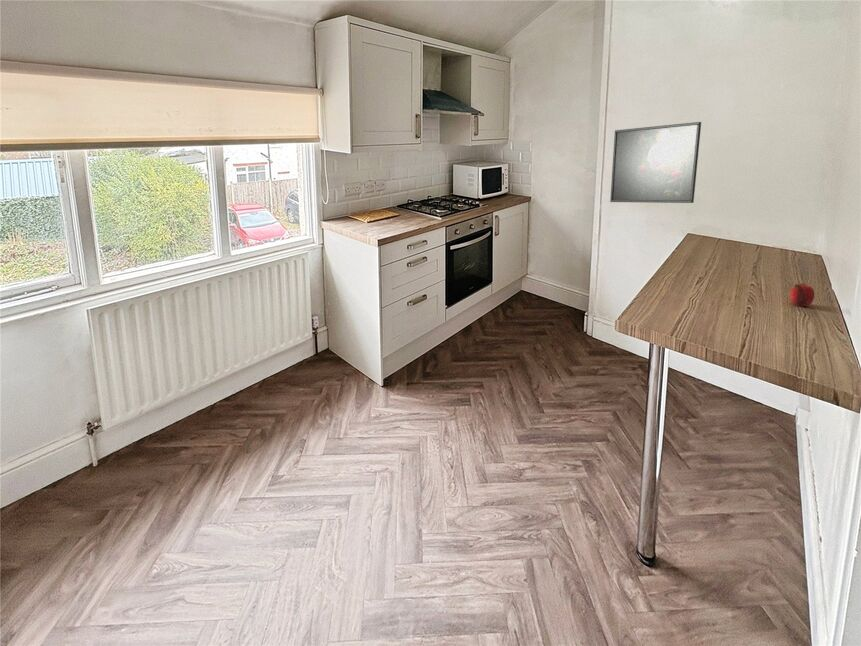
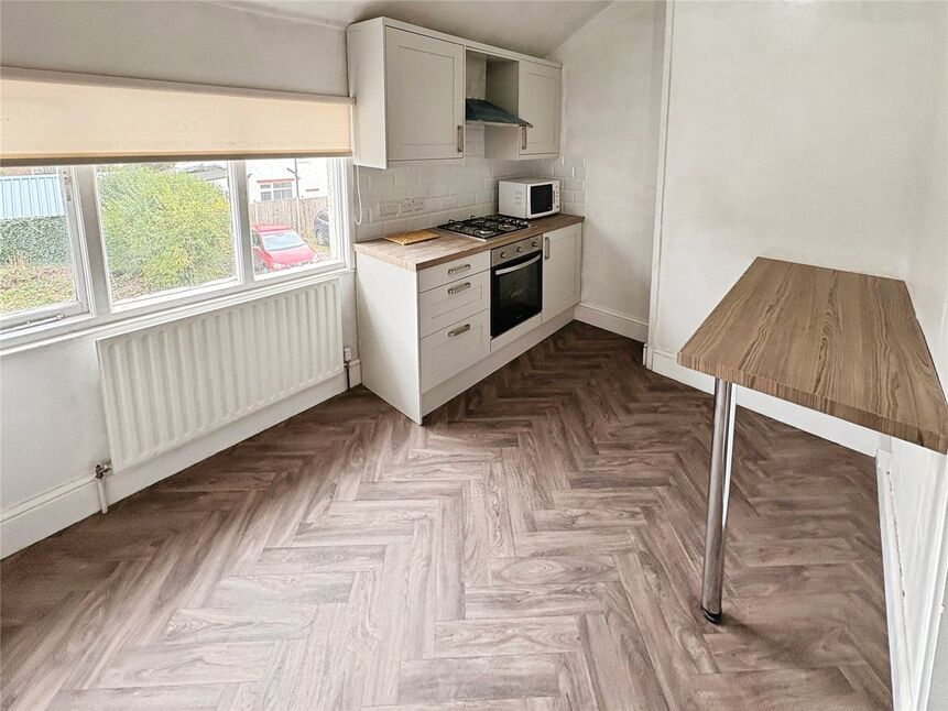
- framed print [609,121,702,204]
- fruit [789,282,815,307]
